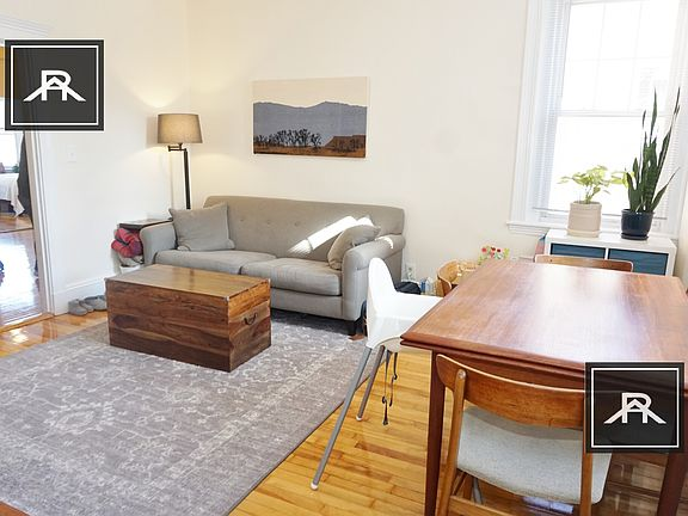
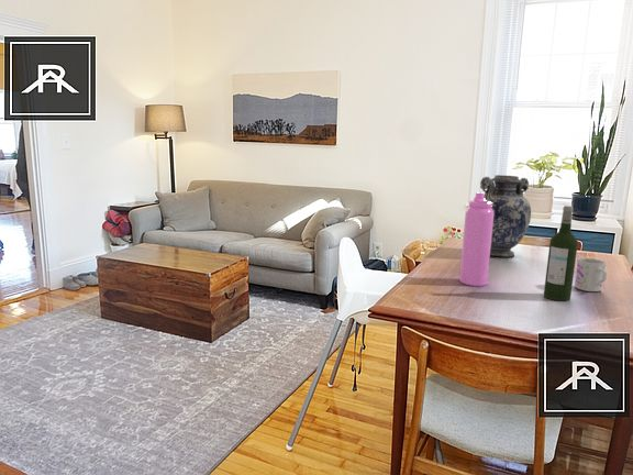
+ water bottle [458,191,493,287]
+ vase [479,174,532,258]
+ mug [574,257,608,292]
+ wine bottle [543,205,579,302]
